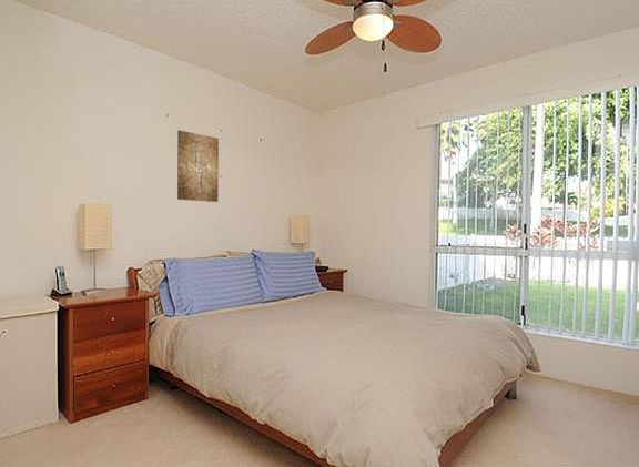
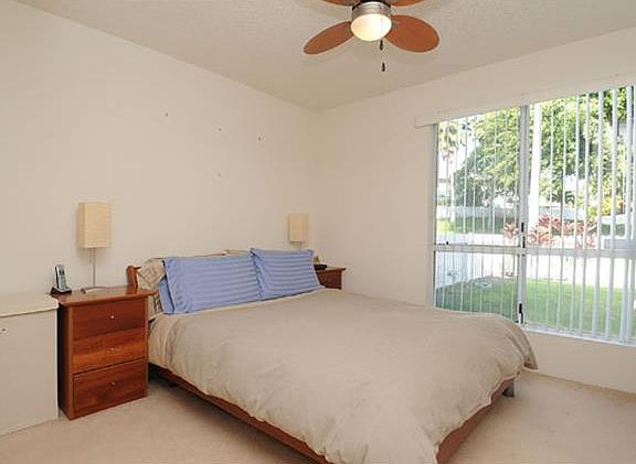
- wall art [176,129,220,203]
